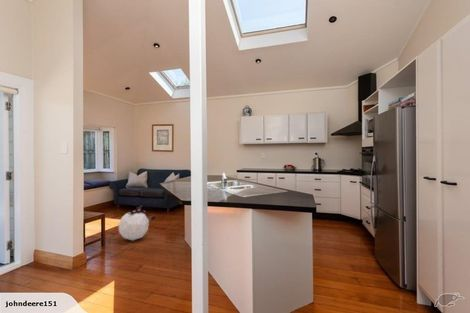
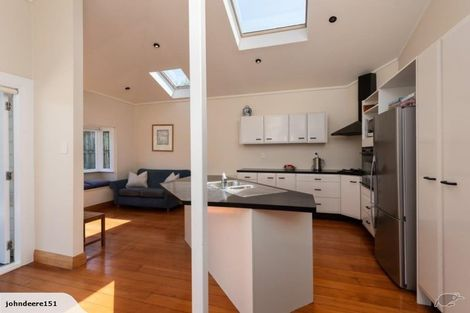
- pouf [118,205,157,242]
